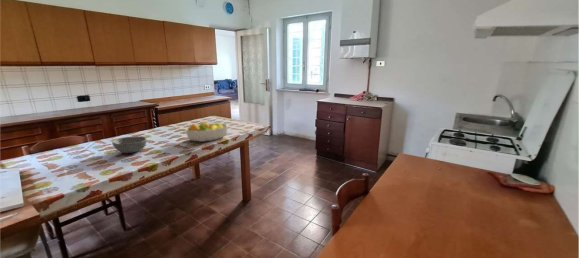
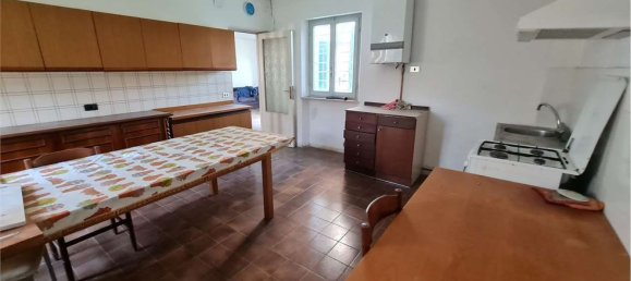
- bowl [111,135,148,154]
- fruit bowl [185,121,228,143]
